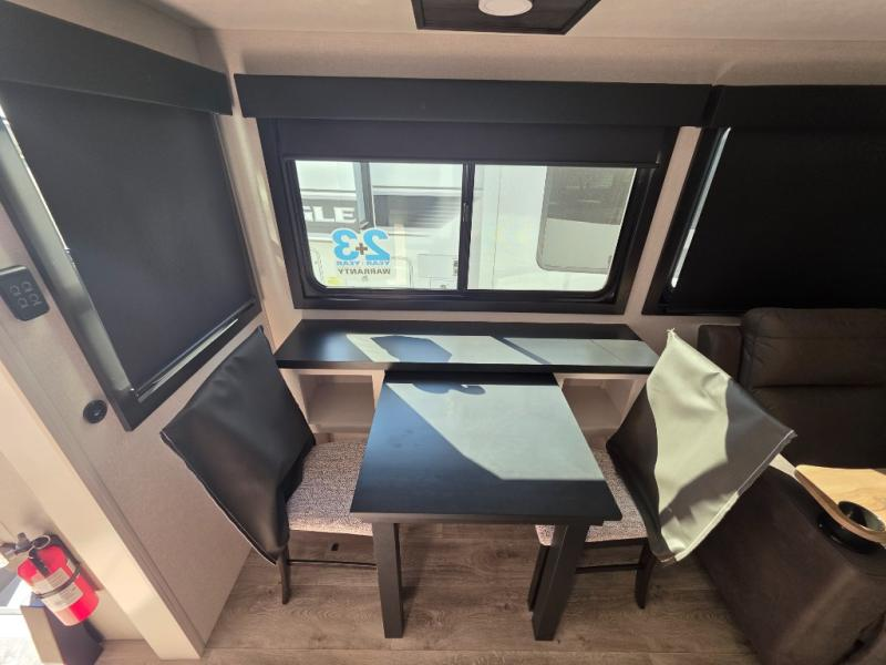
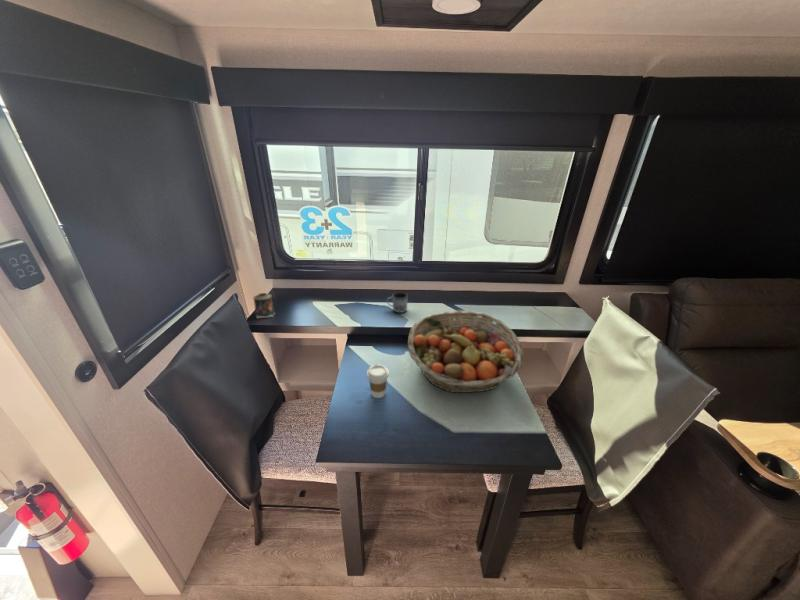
+ mug [386,291,409,314]
+ candle [252,292,276,319]
+ fruit basket [407,310,525,394]
+ coffee cup [366,363,390,399]
